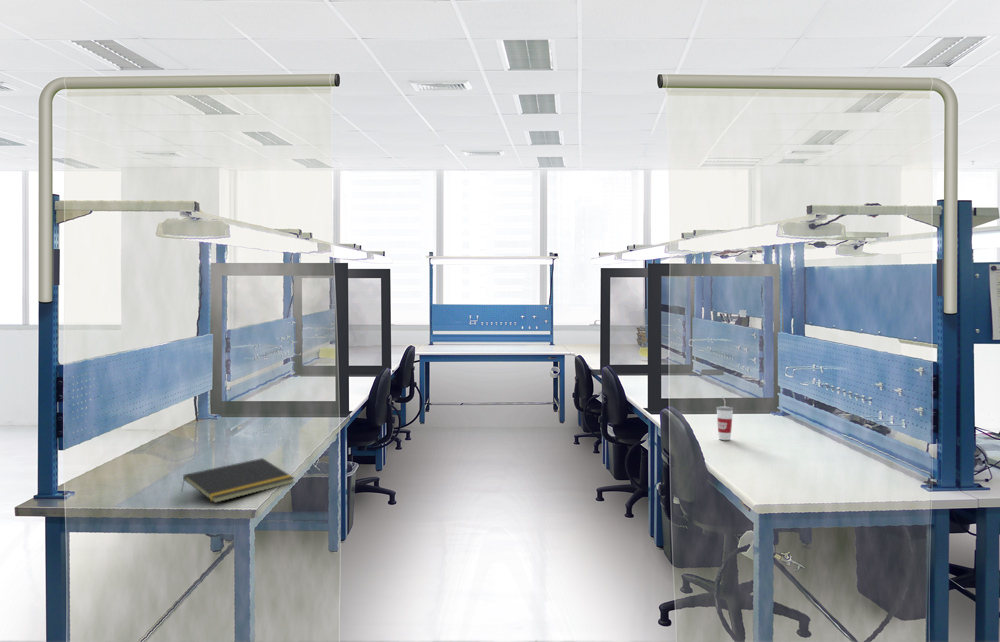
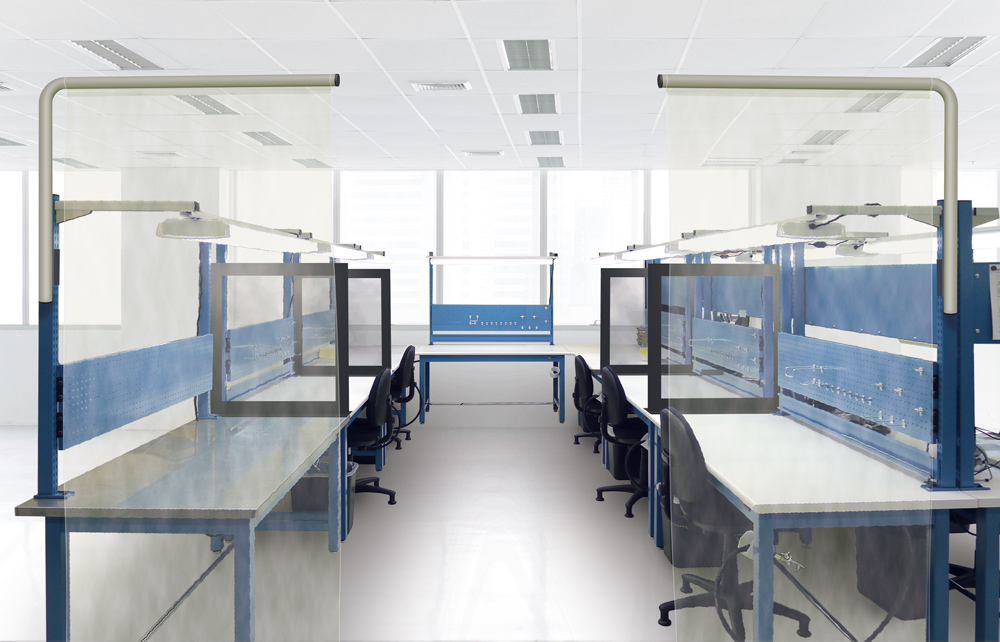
- cup [716,396,734,441]
- notepad [180,457,296,504]
